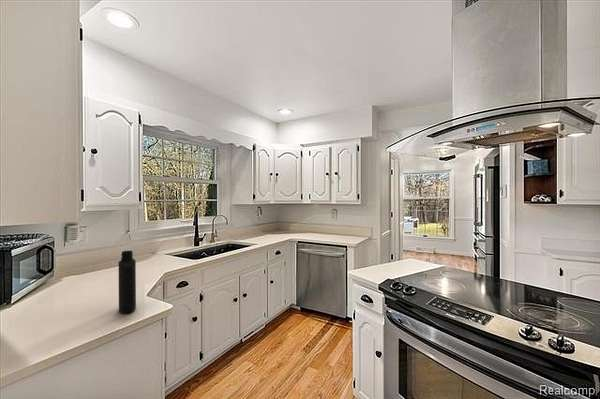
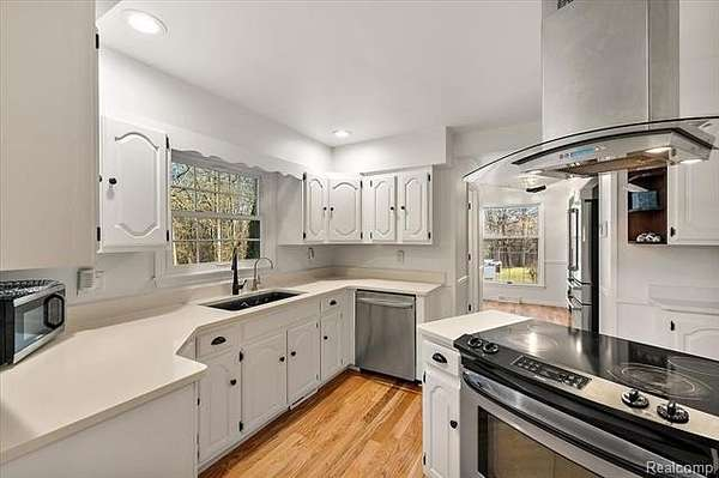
- bottle [118,250,137,315]
